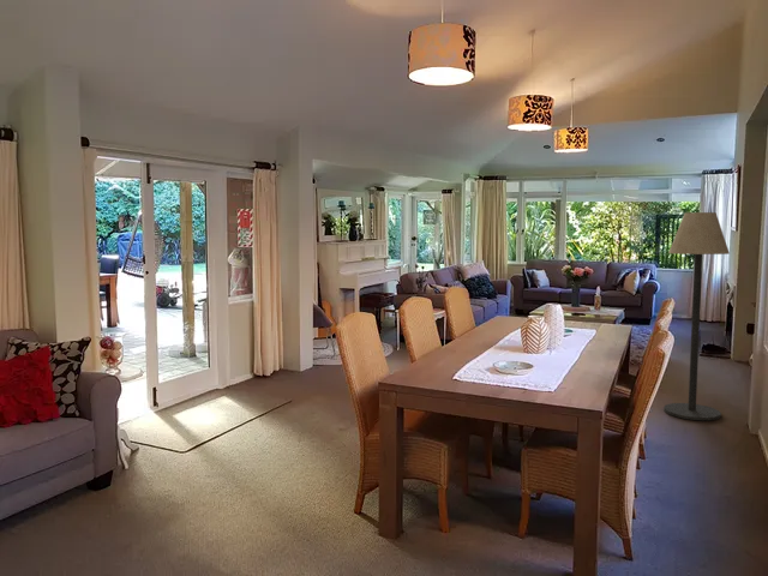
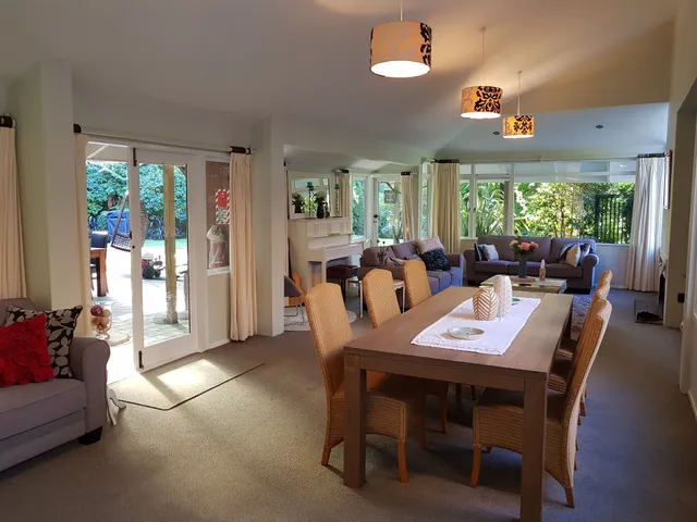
- floor lamp [662,211,731,421]
